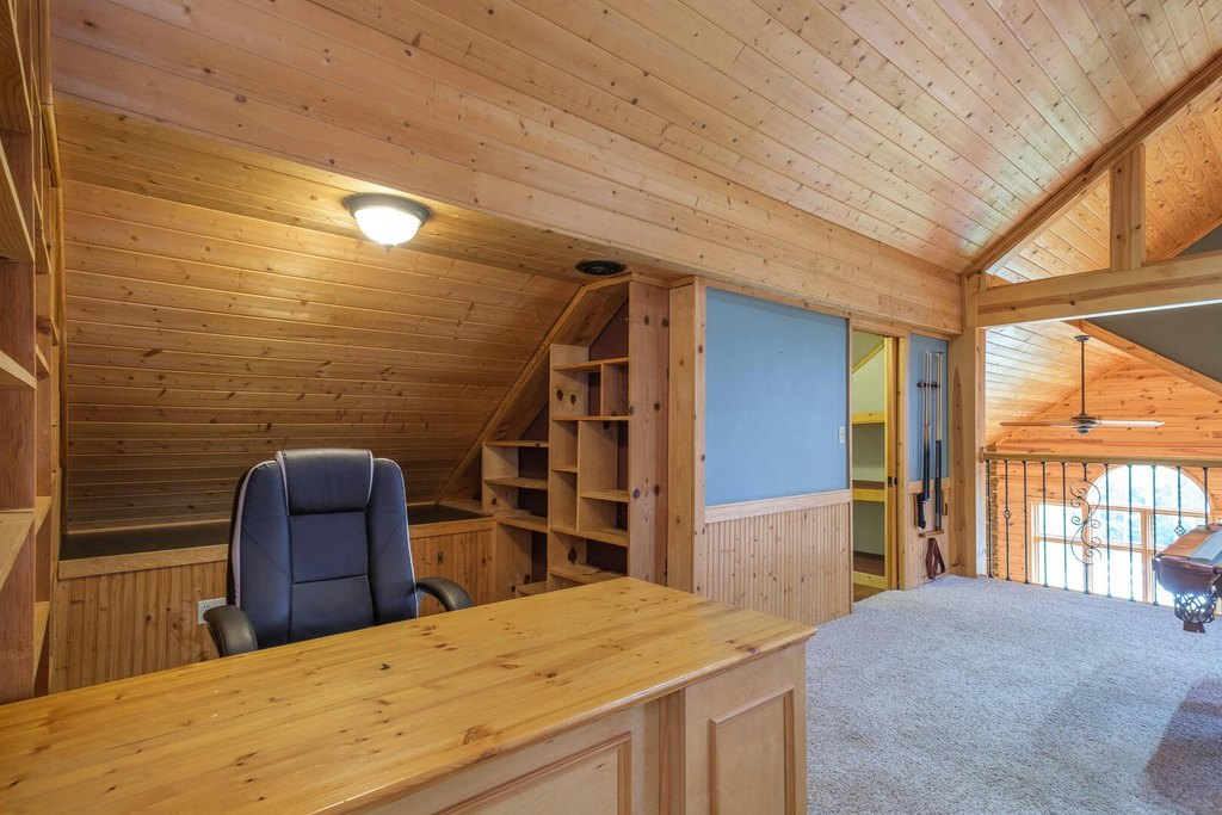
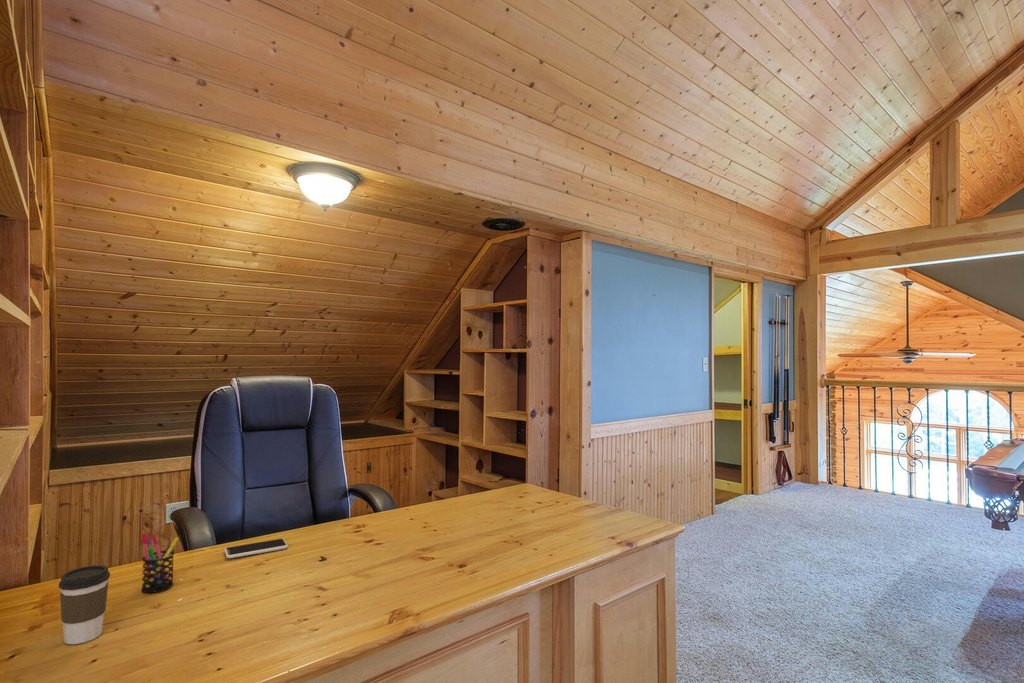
+ pen holder [140,532,180,594]
+ smartphone [223,538,289,559]
+ coffee cup [58,564,111,645]
